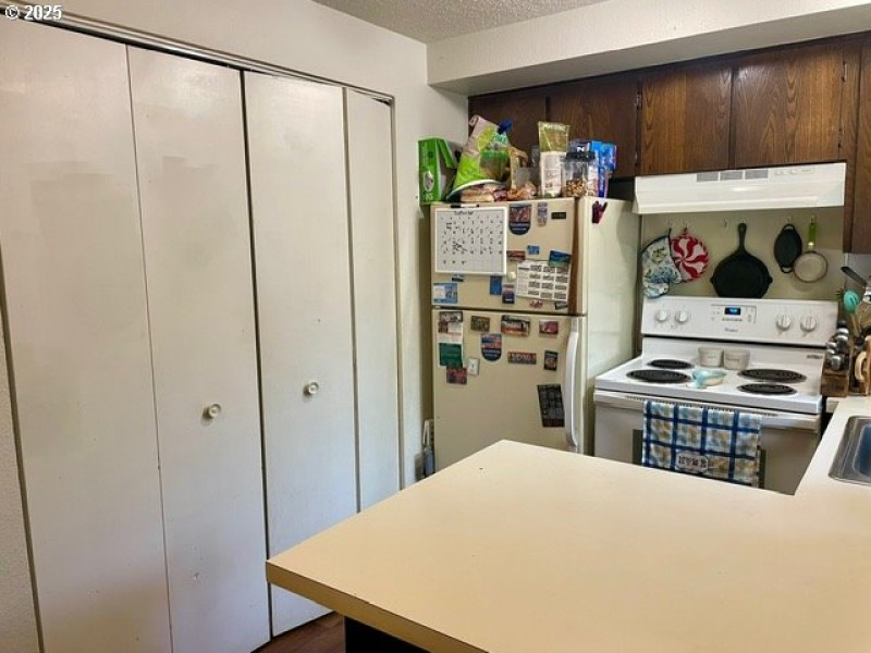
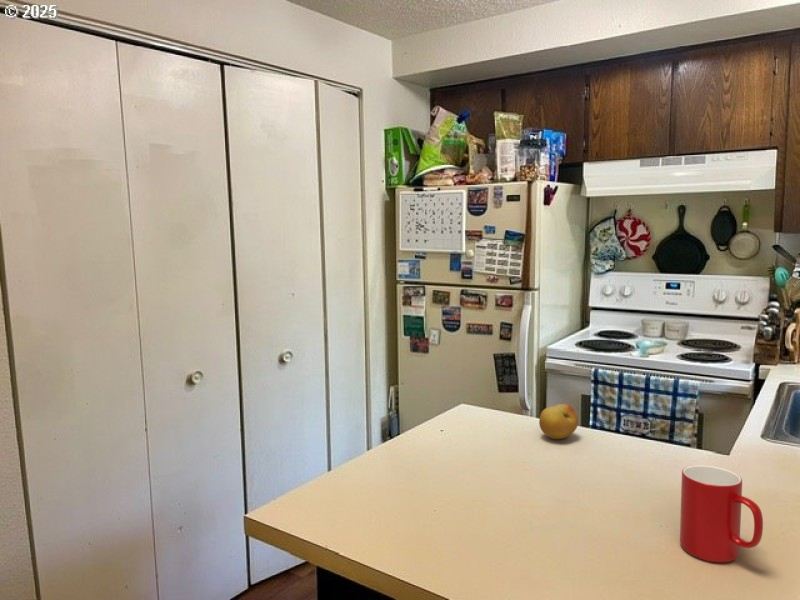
+ fruit [538,403,579,440]
+ cup [679,464,764,563]
